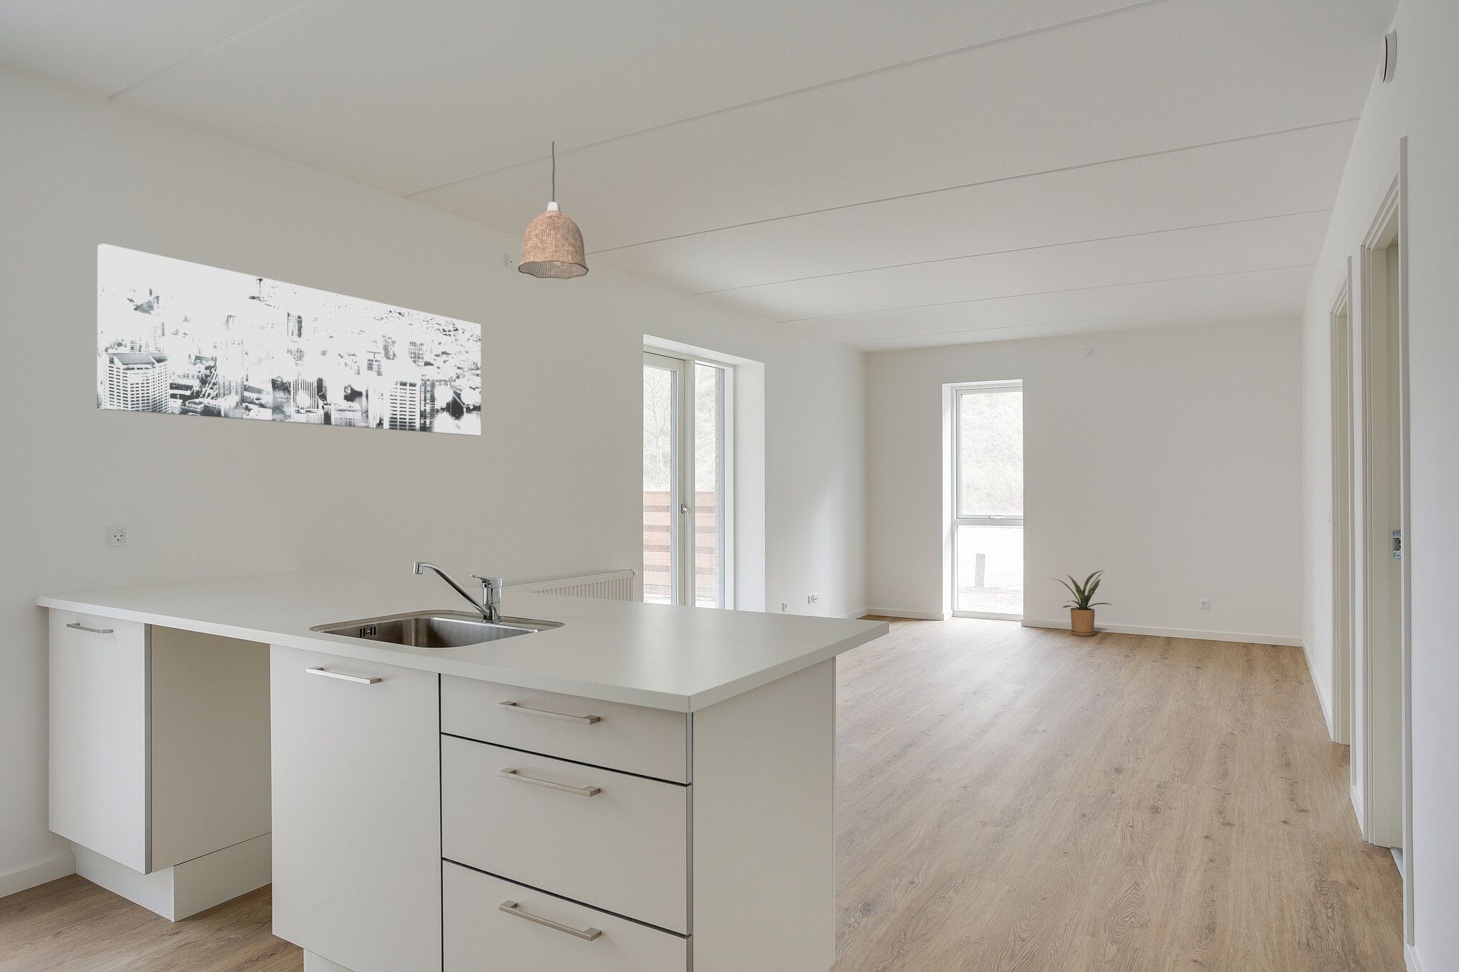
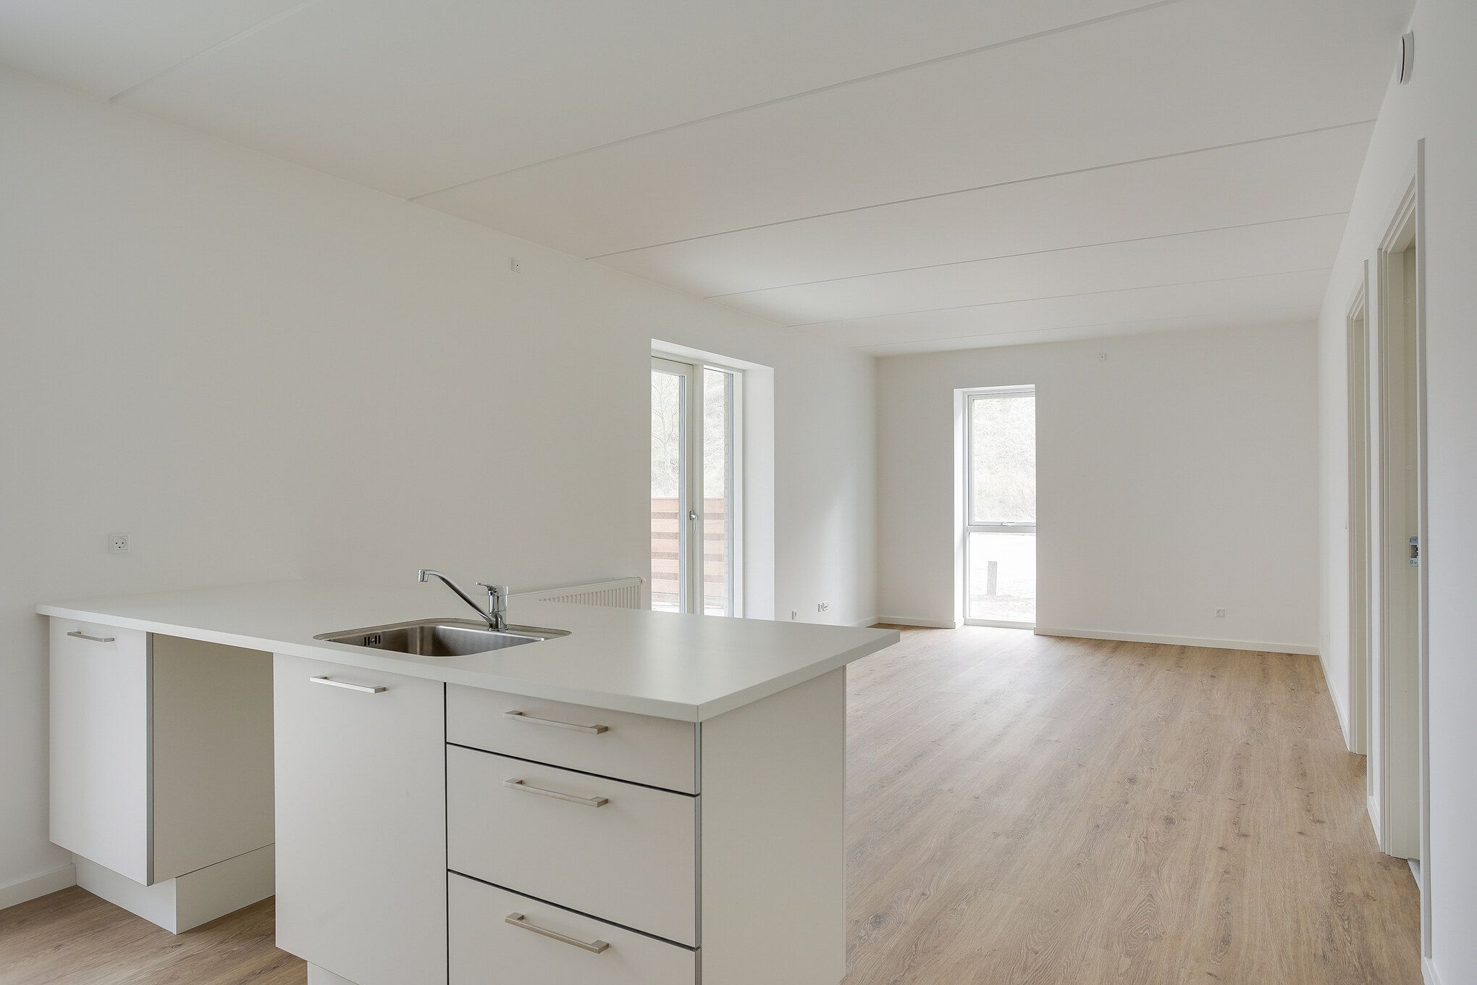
- house plant [1051,570,1113,637]
- wall art [97,243,481,437]
- pendant lamp [517,141,589,280]
